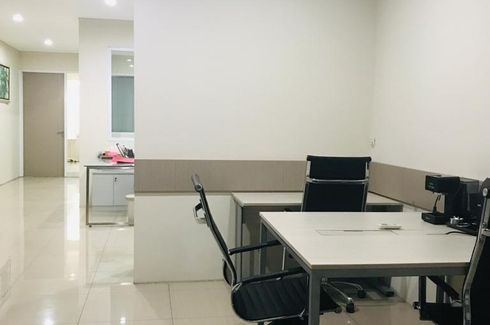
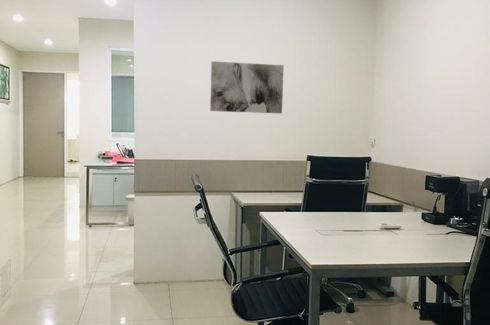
+ wall art [209,60,285,114]
